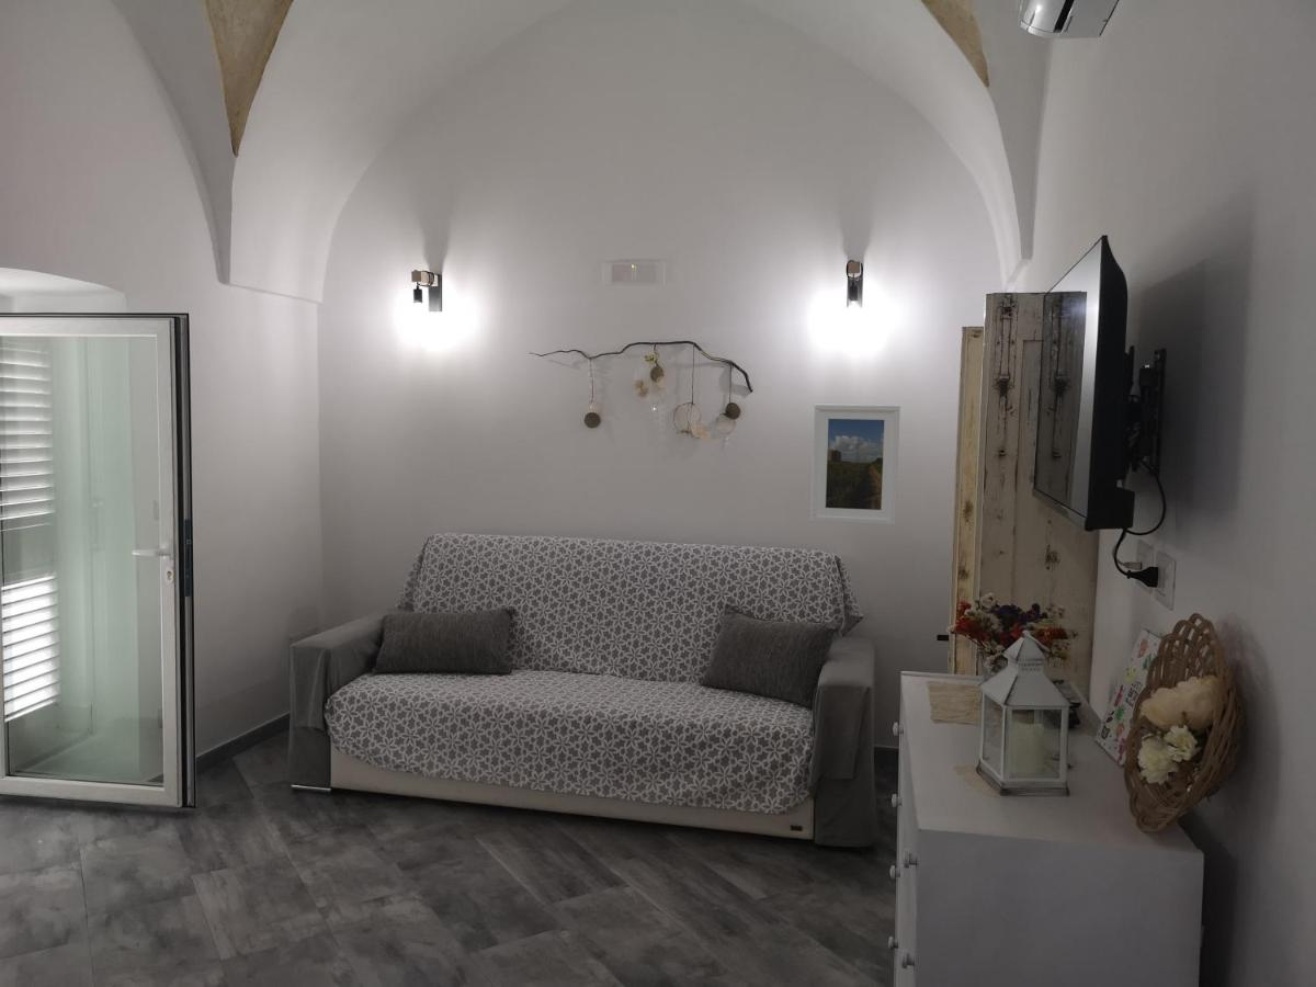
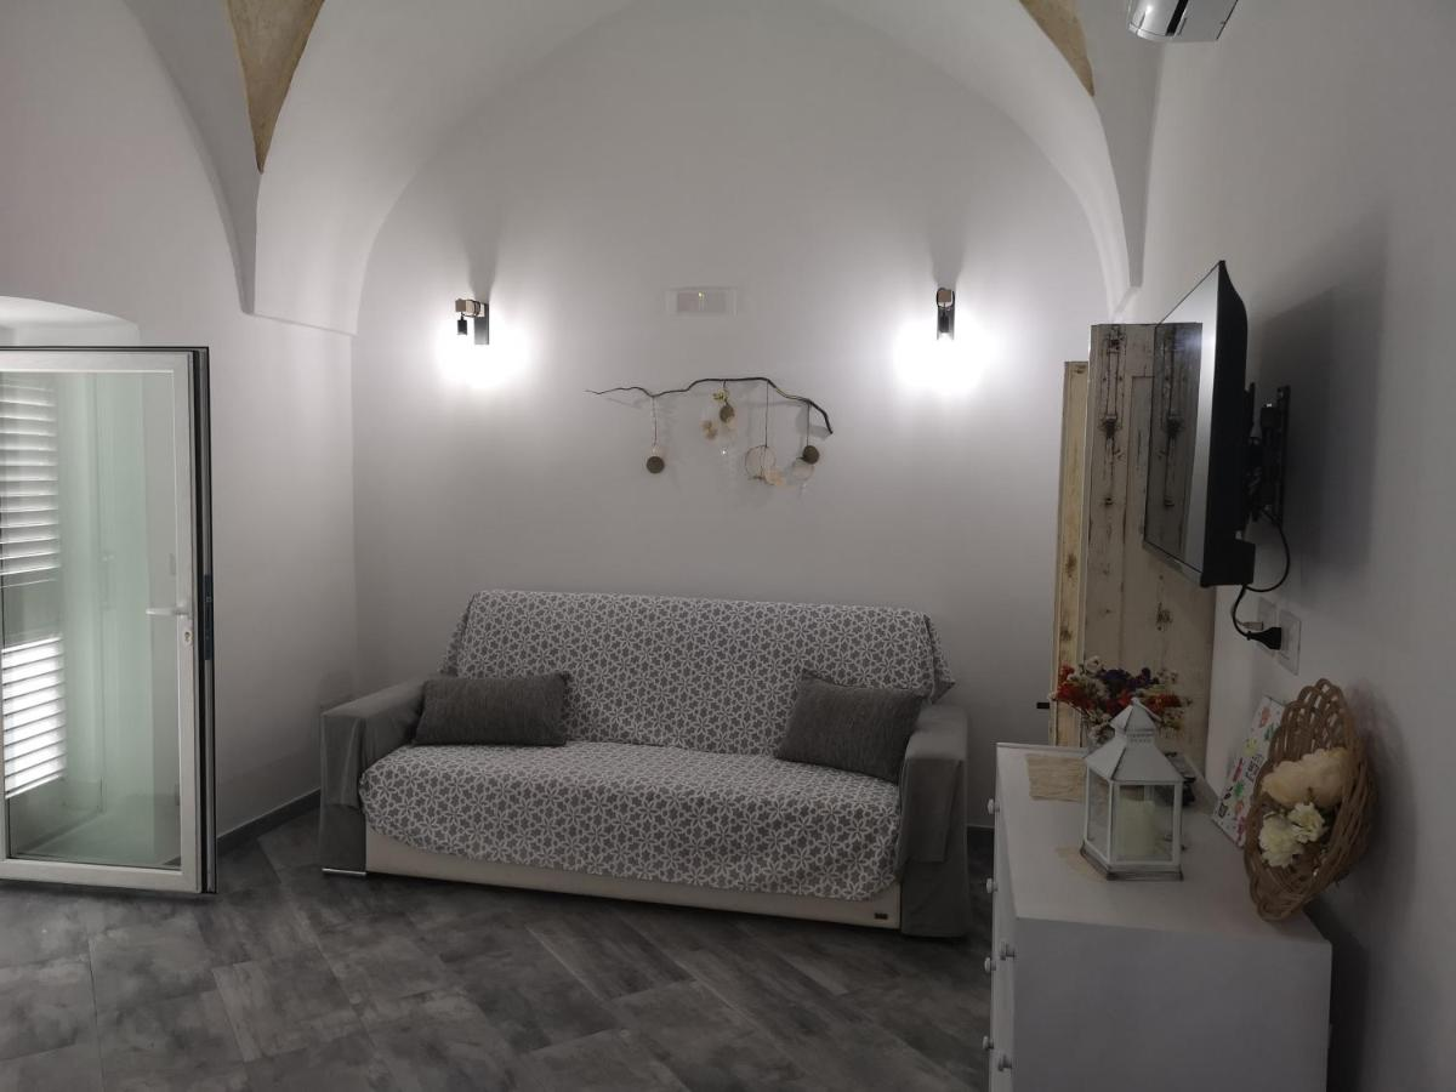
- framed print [809,402,901,526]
